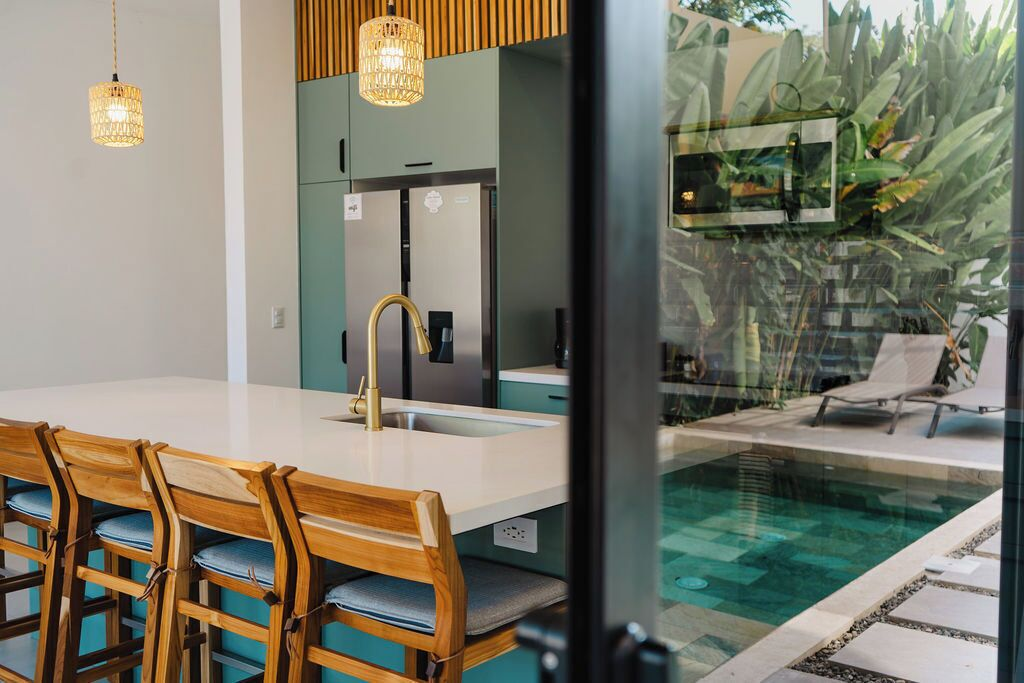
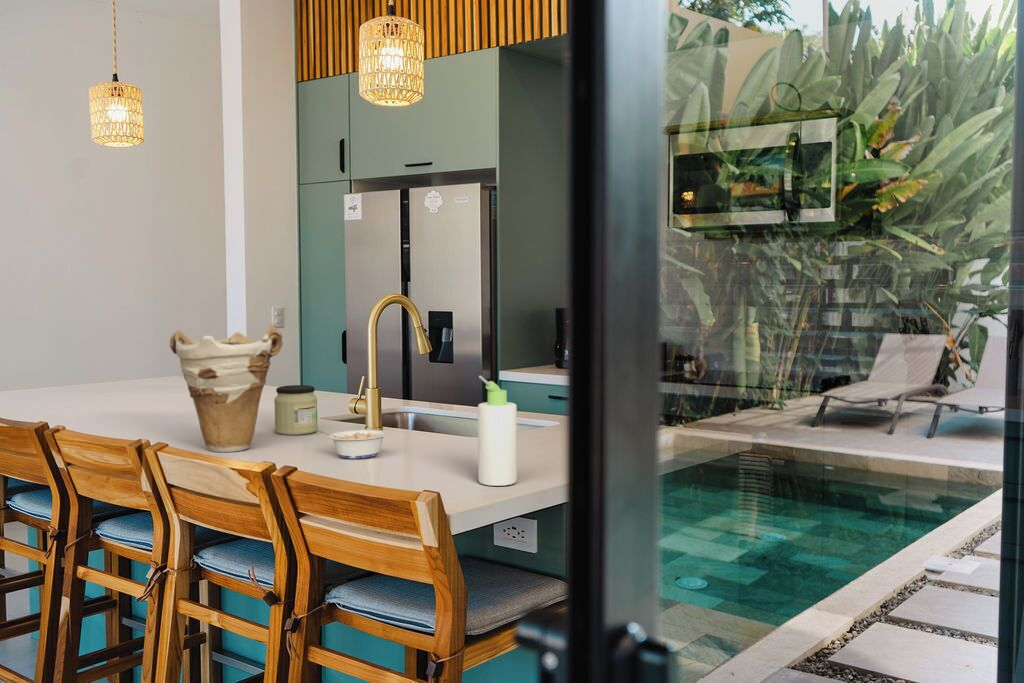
+ legume [316,429,388,460]
+ bottle [477,375,518,487]
+ vase [169,322,284,453]
+ jar [273,384,319,436]
